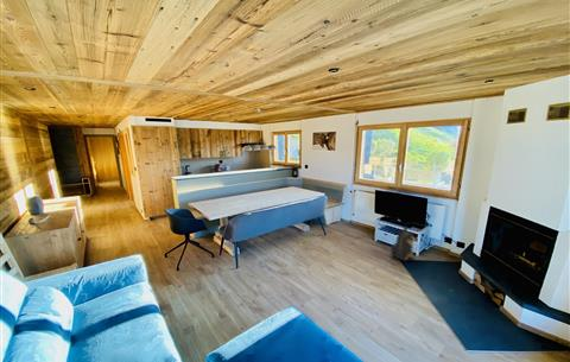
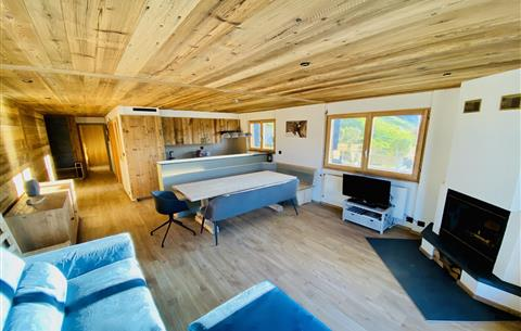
- backpack [390,226,419,262]
